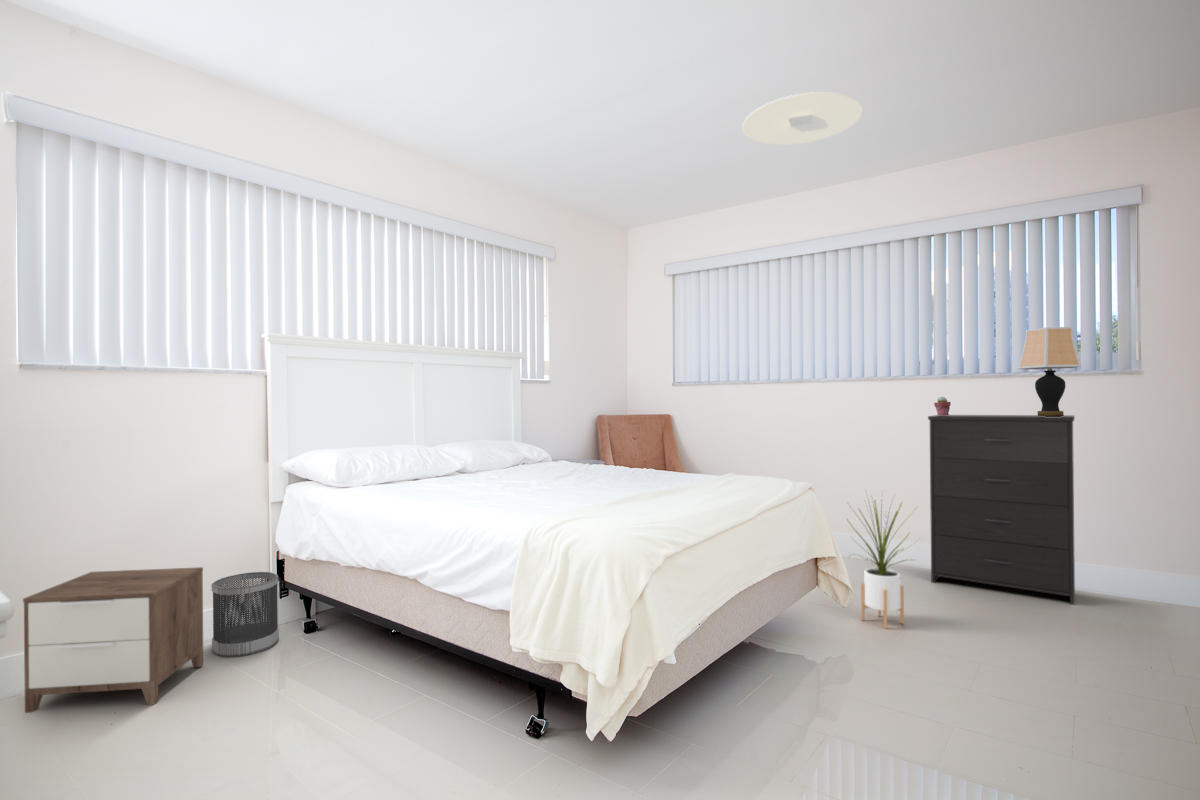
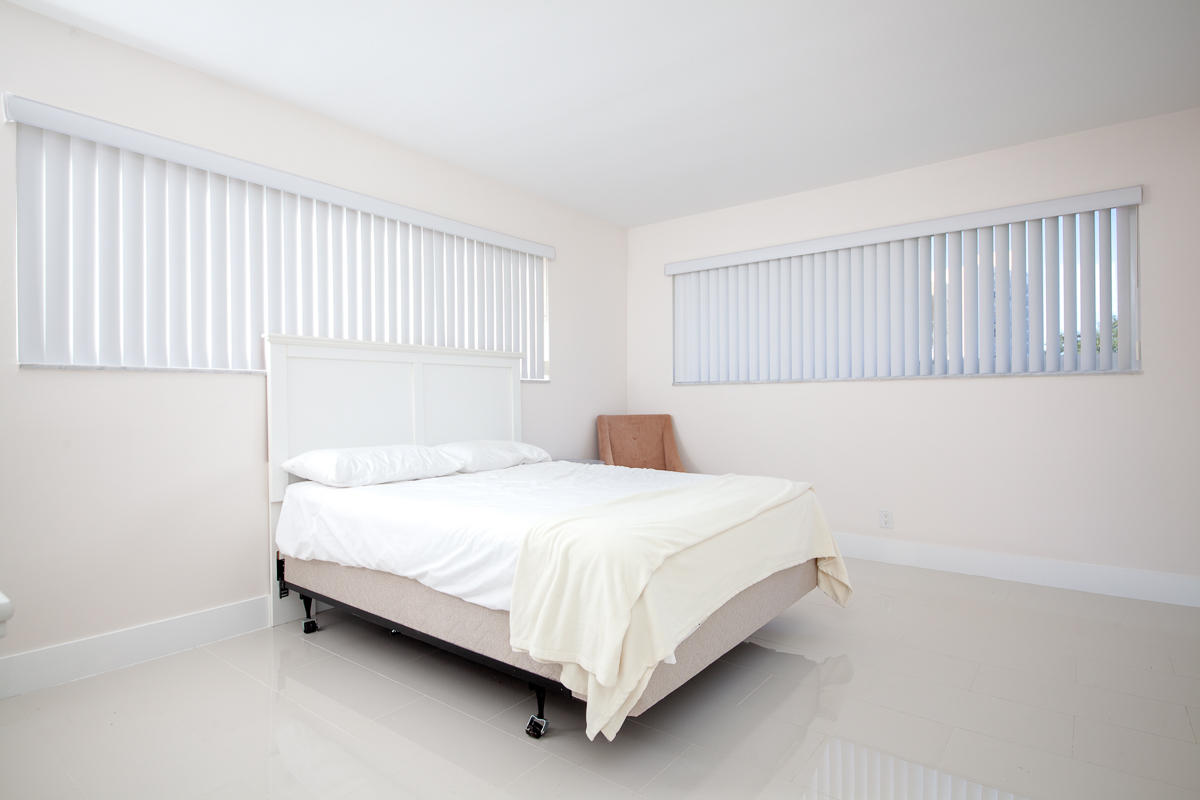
- table lamp [1017,326,1082,417]
- nightstand [22,566,204,714]
- wastebasket [211,571,280,658]
- potted succulent [933,396,952,415]
- house plant [845,489,920,630]
- ceiling light [741,91,863,146]
- dresser [927,414,1076,606]
